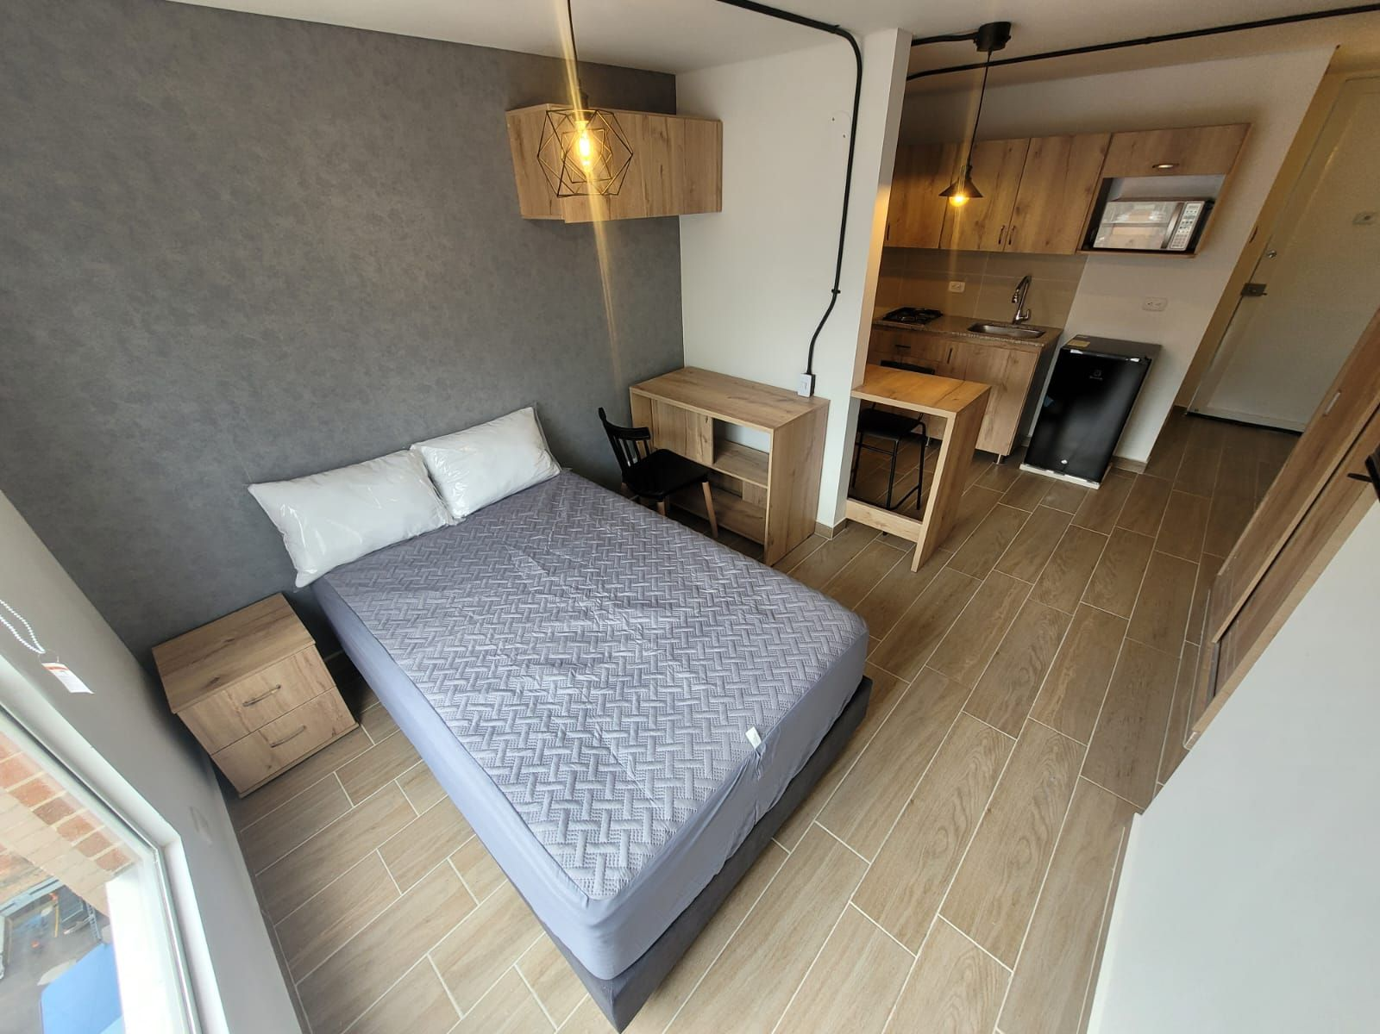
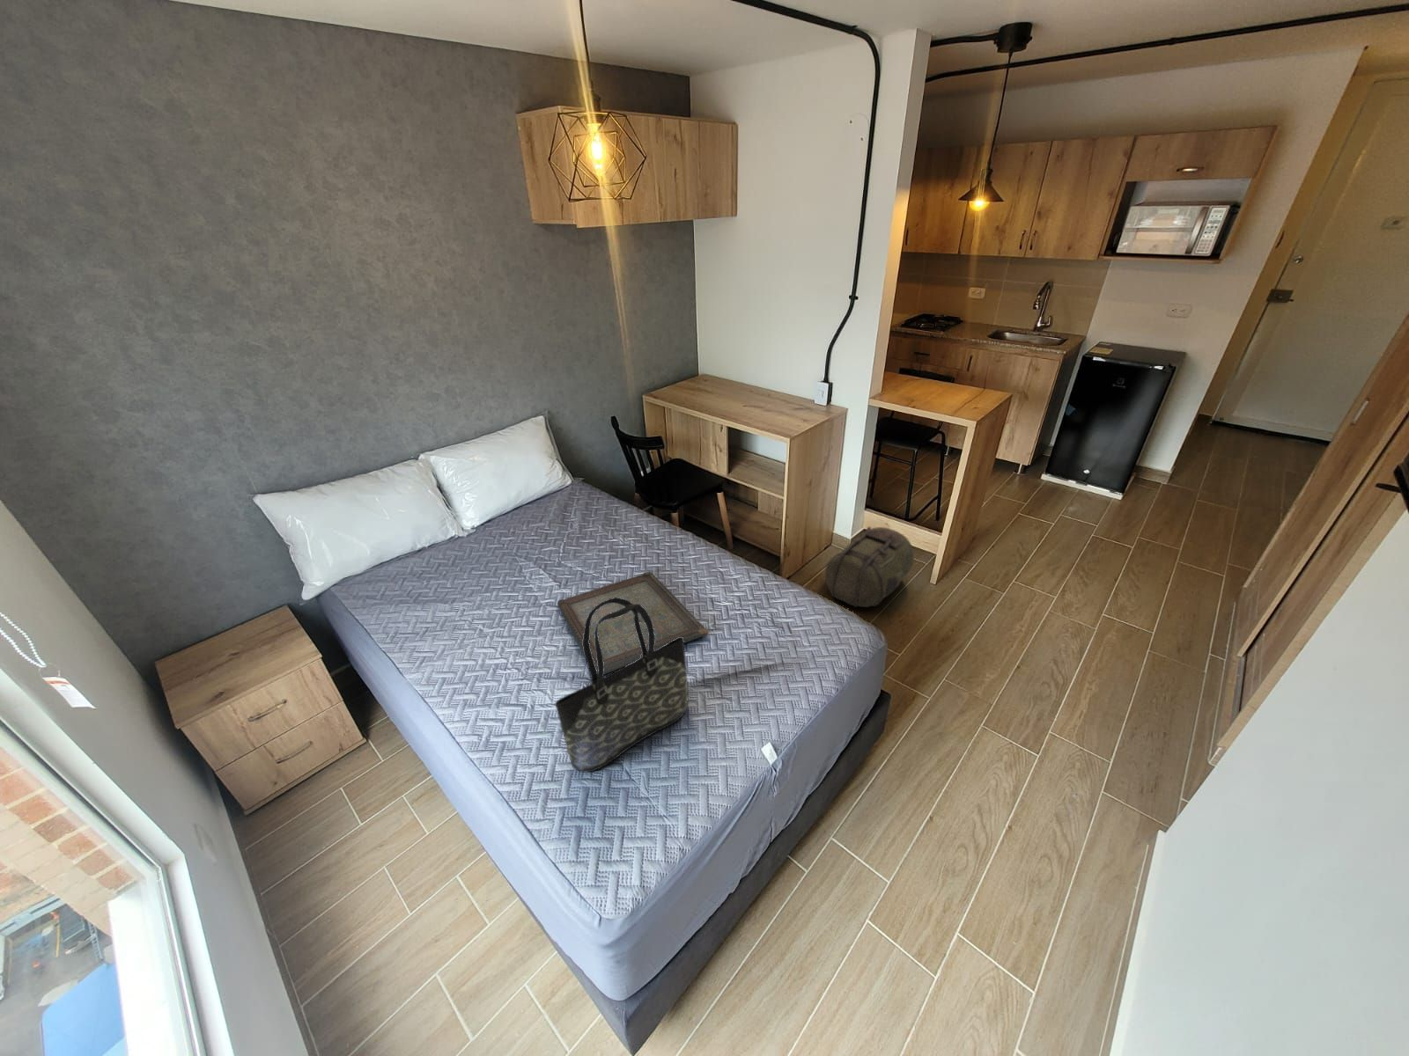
+ backpack [824,526,915,608]
+ tote bag [555,598,689,773]
+ serving tray [557,571,709,674]
